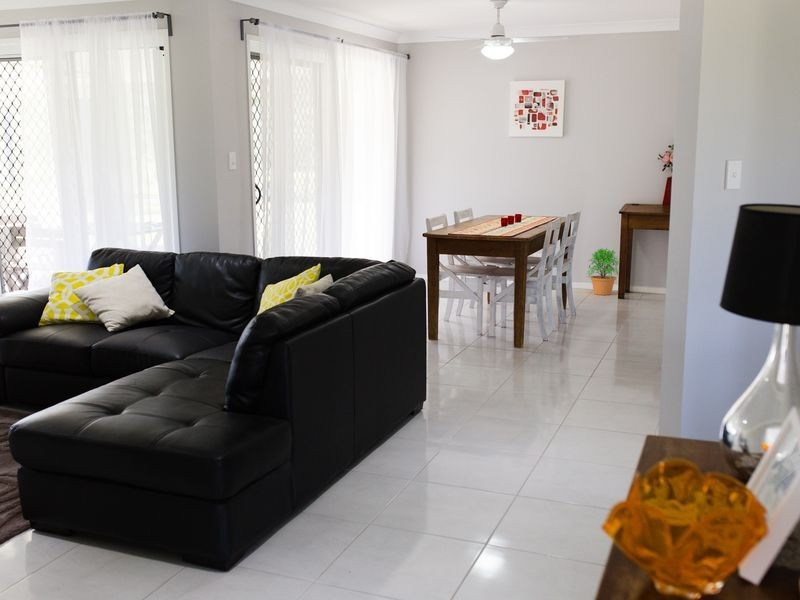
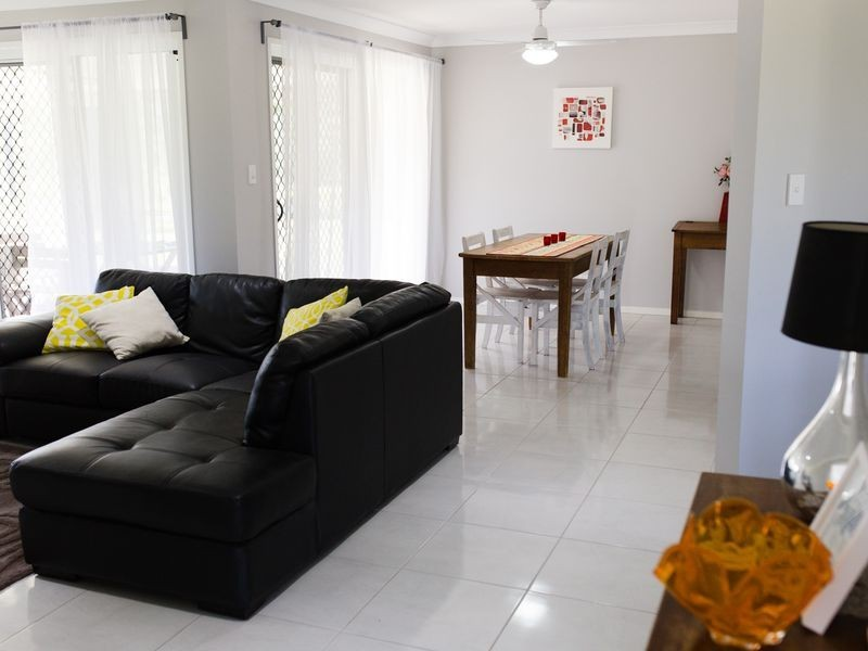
- potted plant [586,247,620,296]
